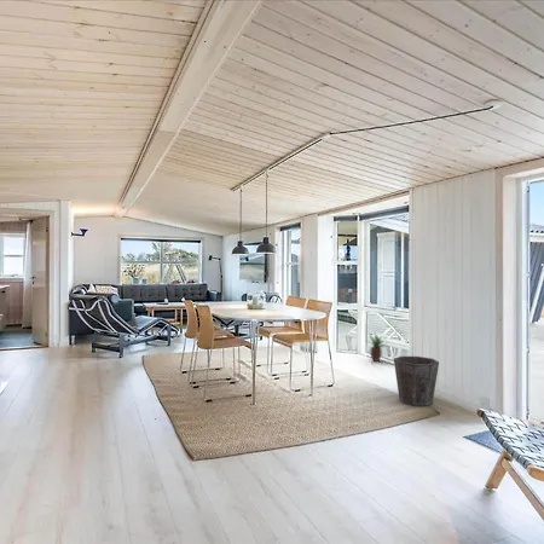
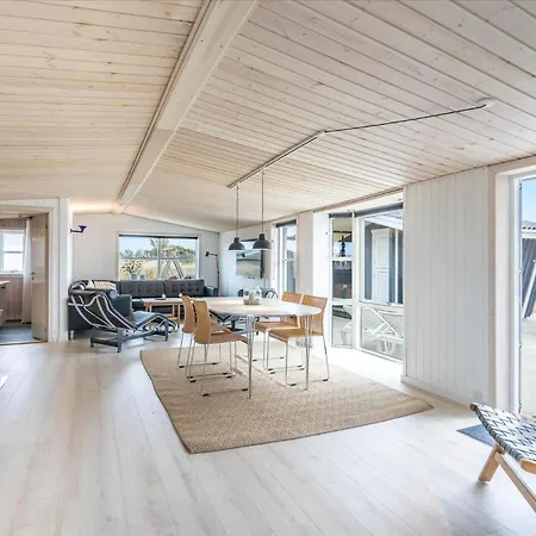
- potted plant [365,331,392,363]
- waste bin [393,355,440,407]
